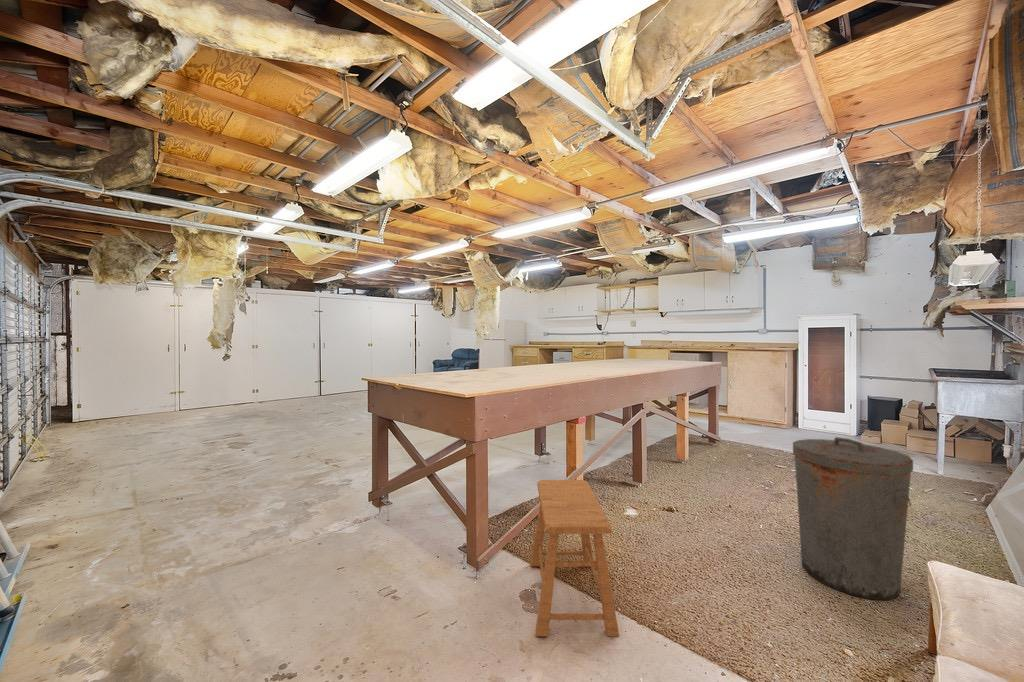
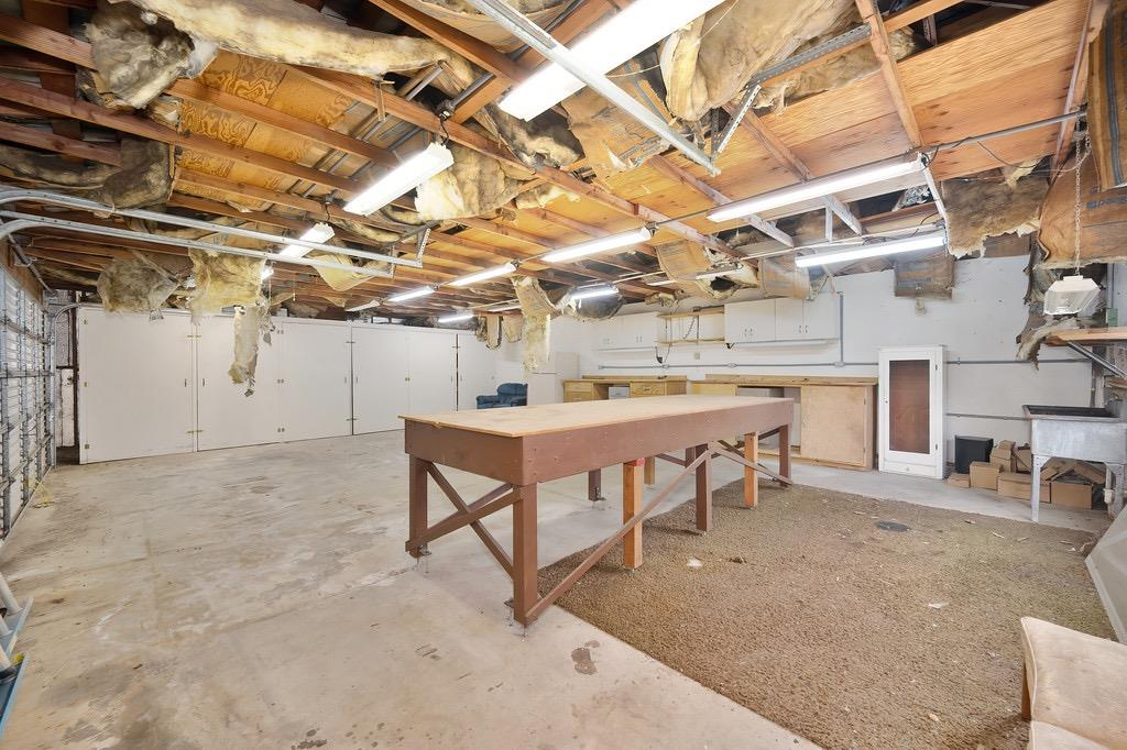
- stool [529,479,620,637]
- trash can [792,436,914,601]
